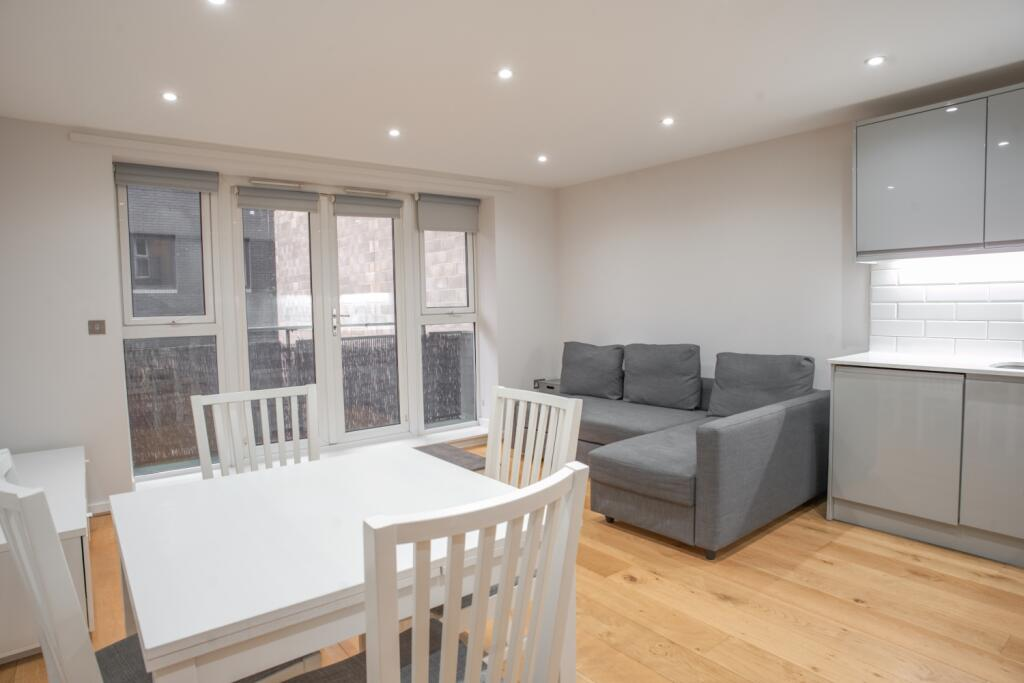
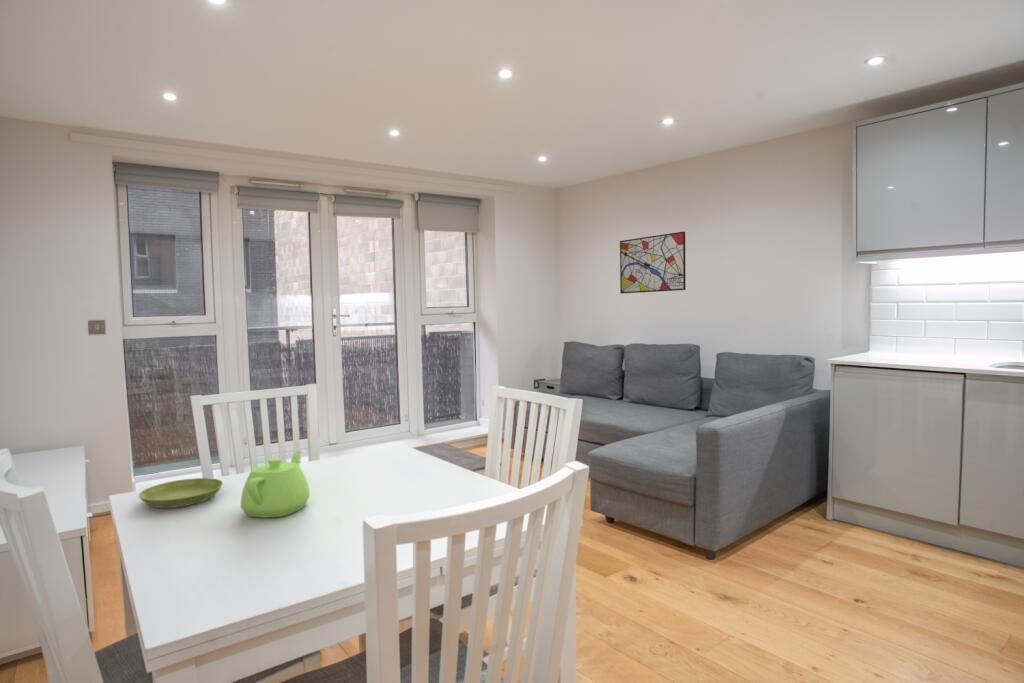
+ teapot [240,449,311,518]
+ saucer [138,477,224,509]
+ wall art [619,230,687,295]
